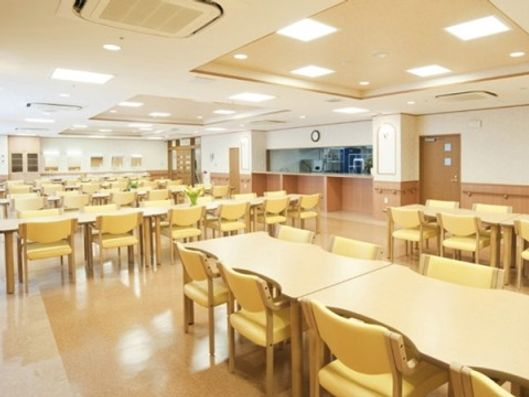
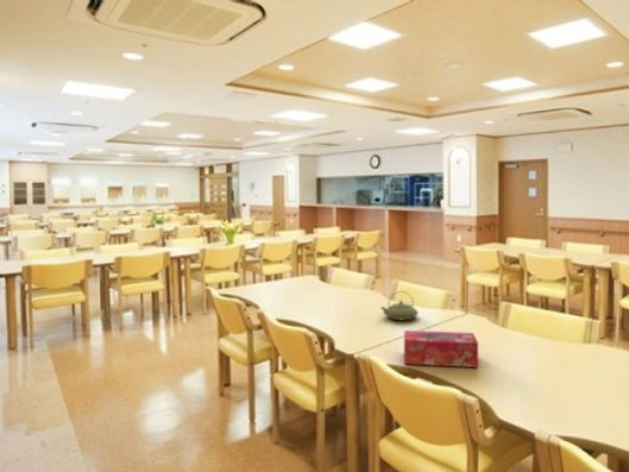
+ teapot [379,290,420,321]
+ tissue box [403,329,479,369]
